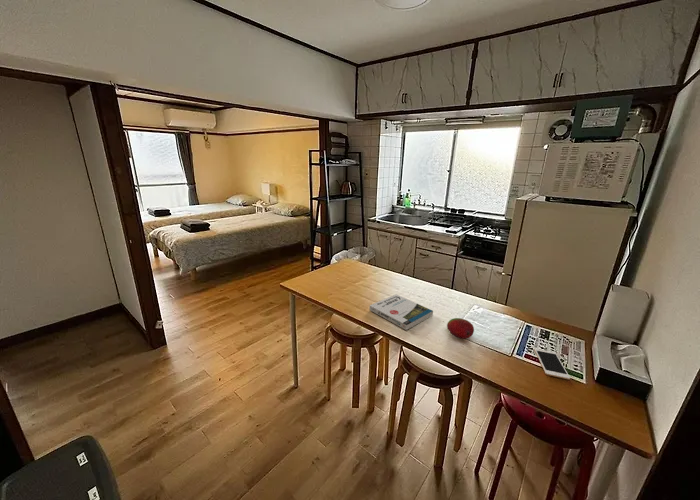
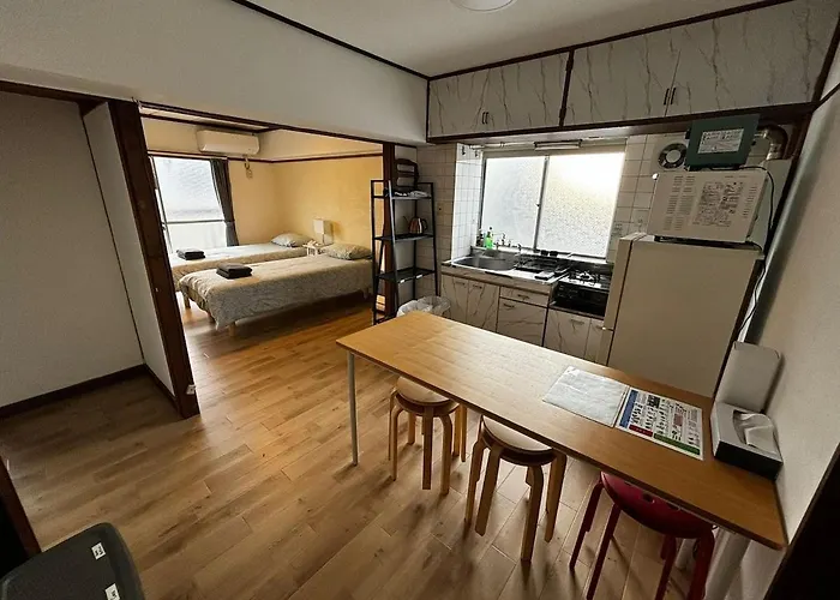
- fruit [446,317,475,340]
- cell phone [533,348,571,380]
- book [368,293,434,331]
